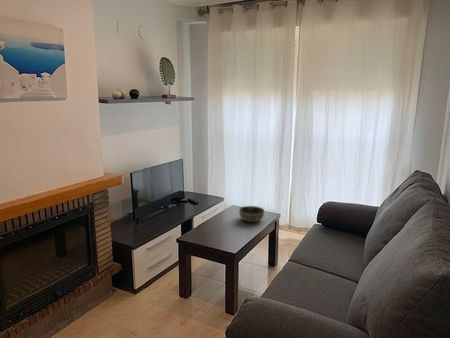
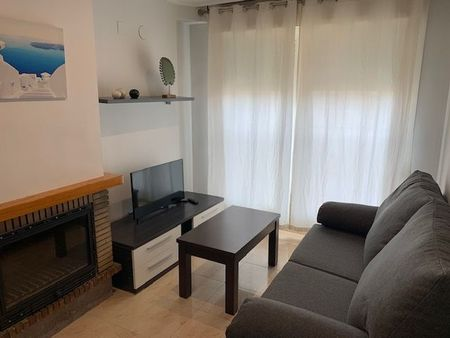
- bowl [238,205,265,223]
